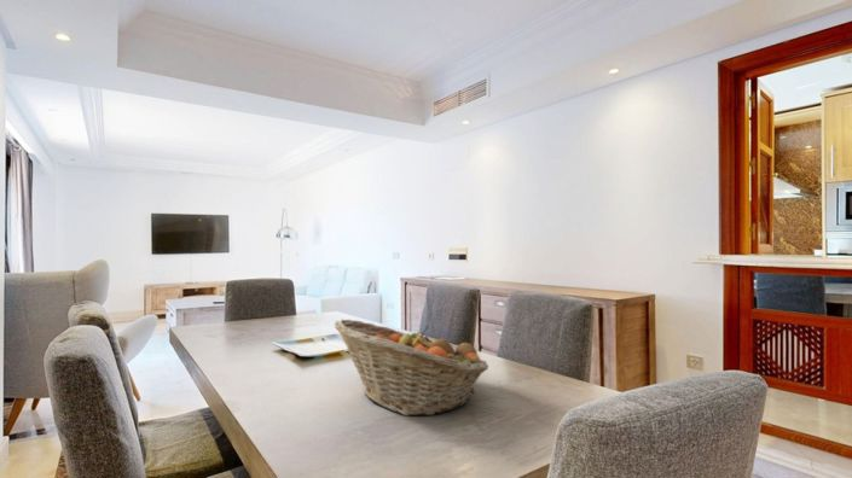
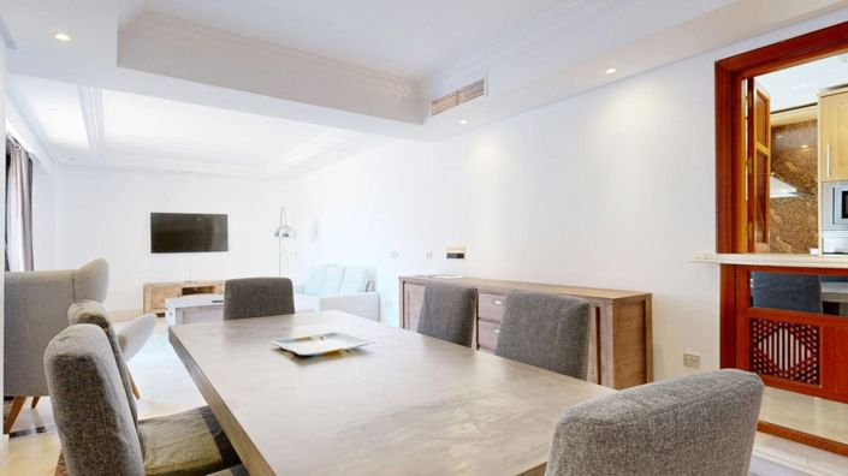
- fruit basket [332,319,489,418]
